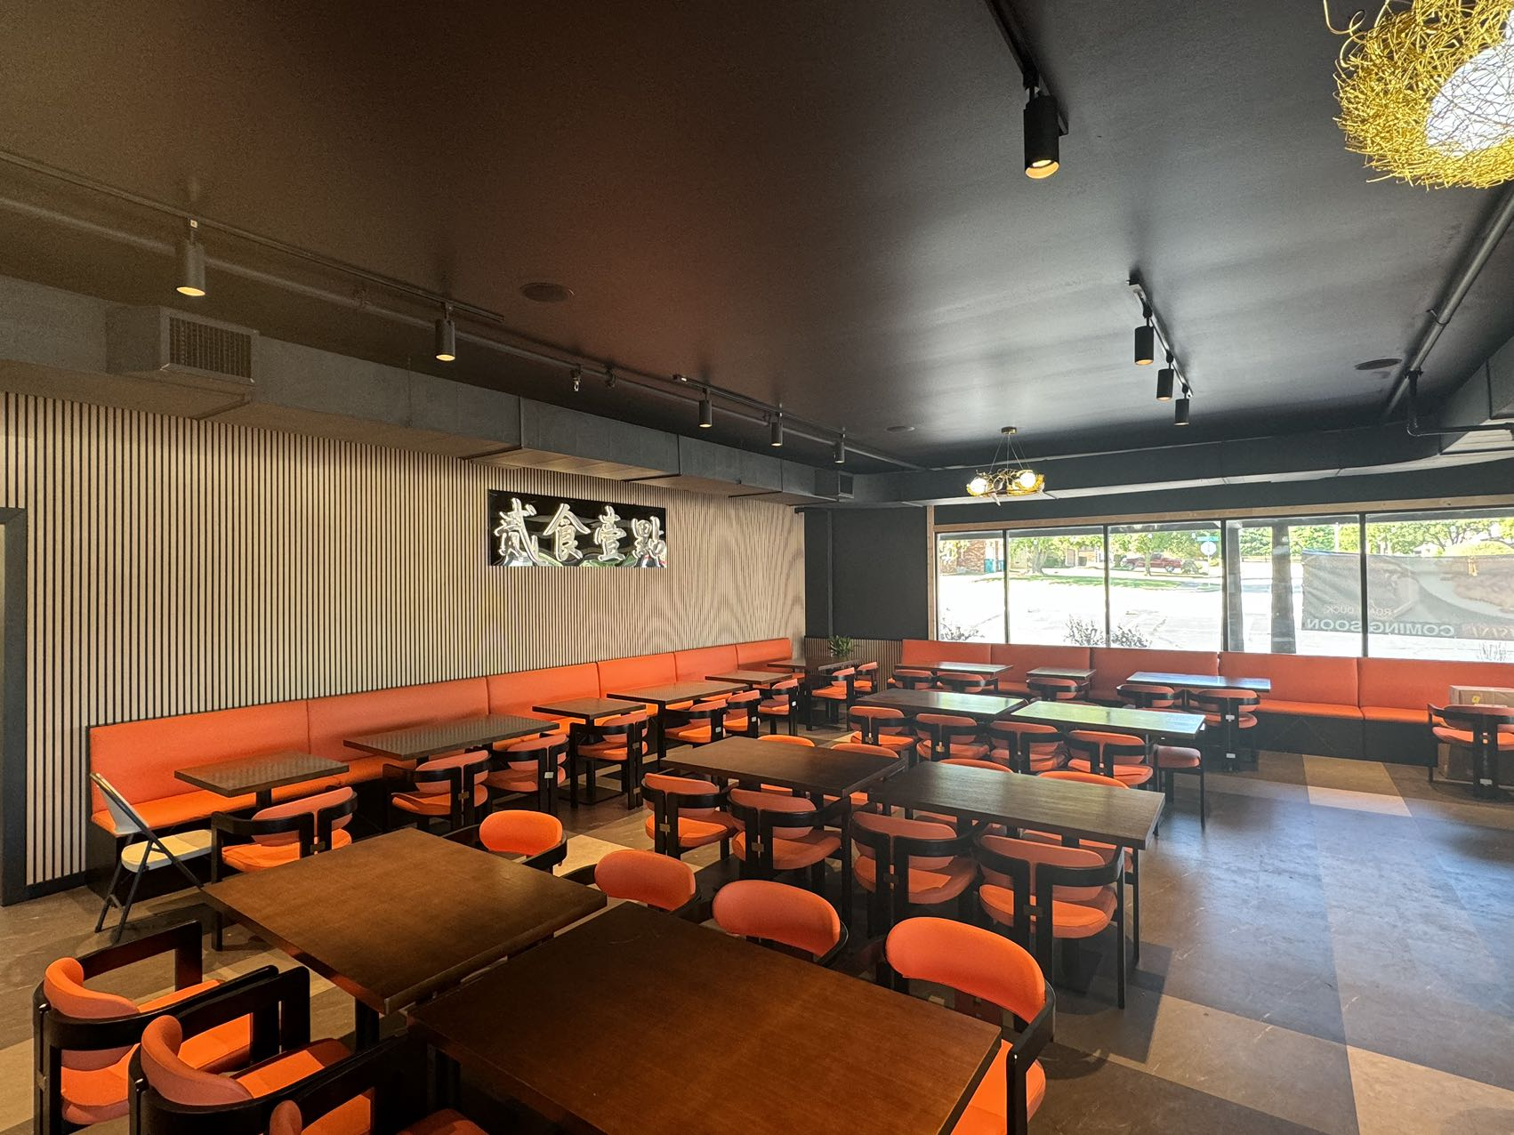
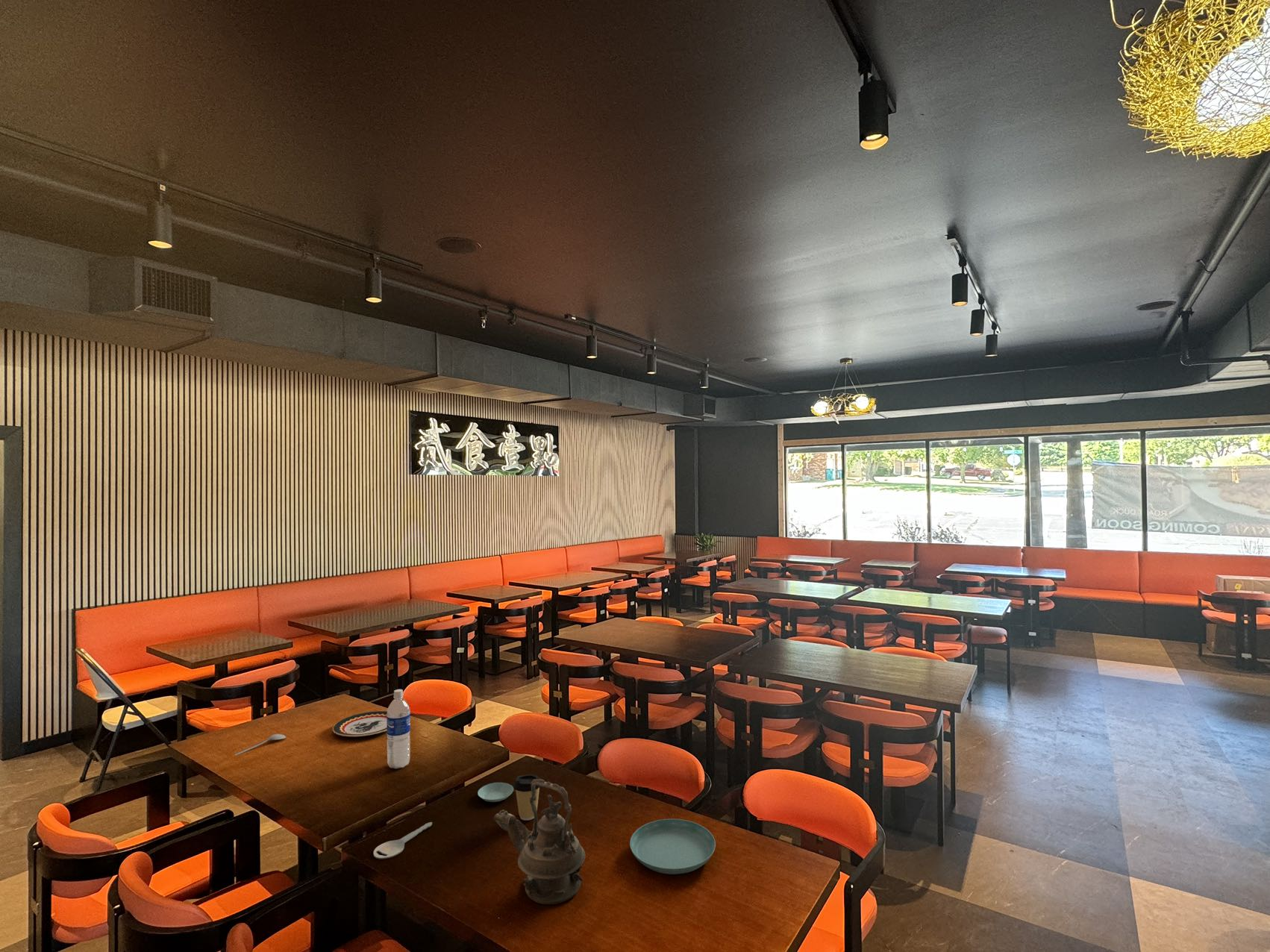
+ plate [332,710,387,737]
+ saucer [477,782,514,803]
+ coffee cup [513,774,541,821]
+ saucer [629,818,716,875]
+ water bottle [386,689,411,769]
+ key [373,821,433,859]
+ spoon [234,733,287,756]
+ teapot [493,778,586,905]
